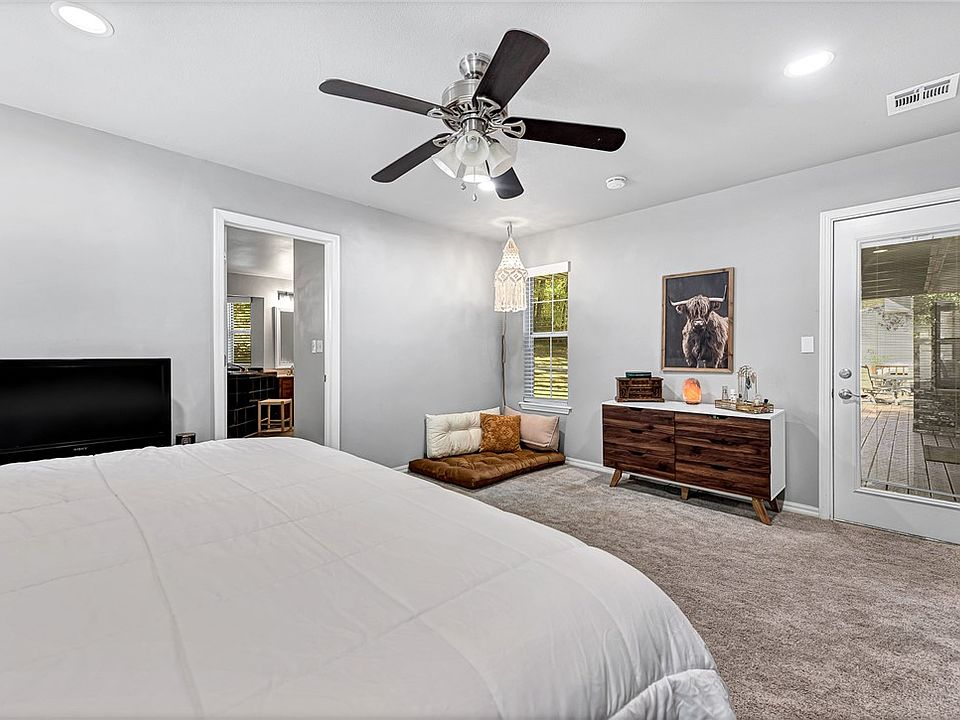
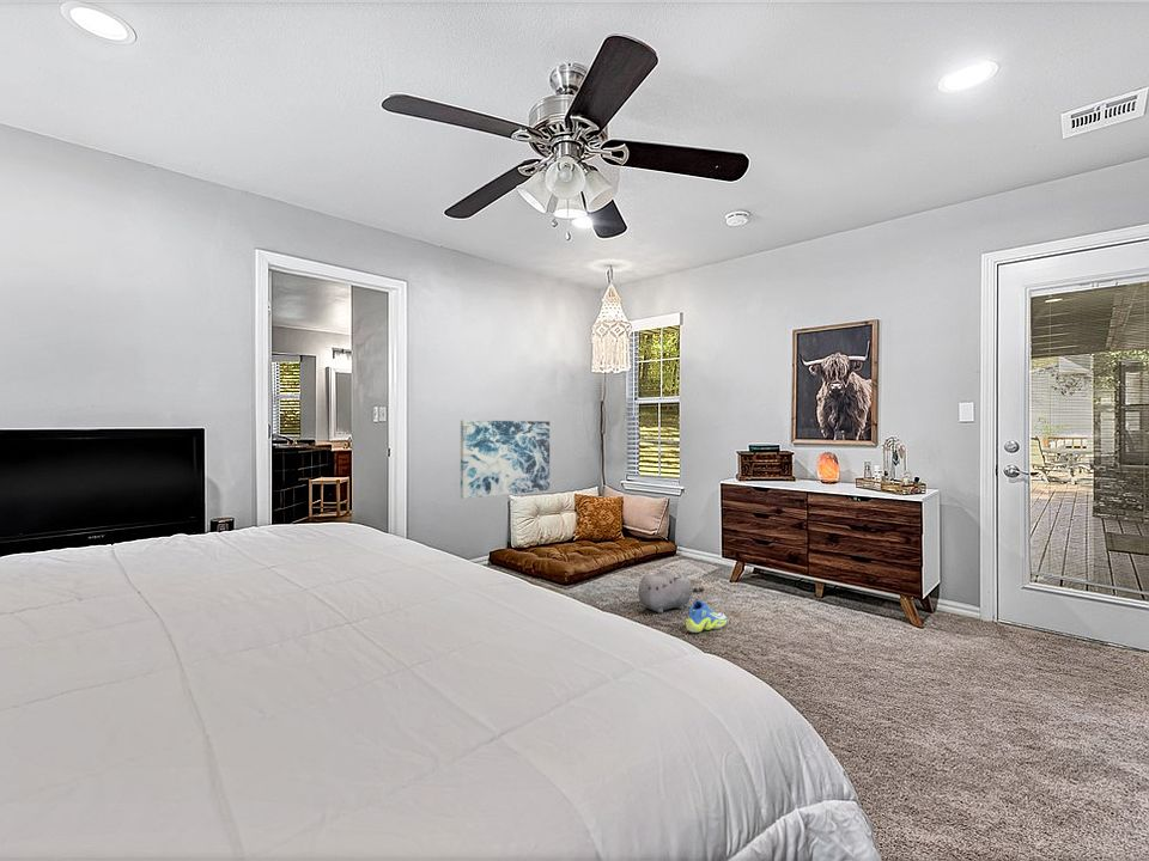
+ wall art [460,419,551,500]
+ plush toy [637,568,705,615]
+ sneaker [685,599,728,634]
